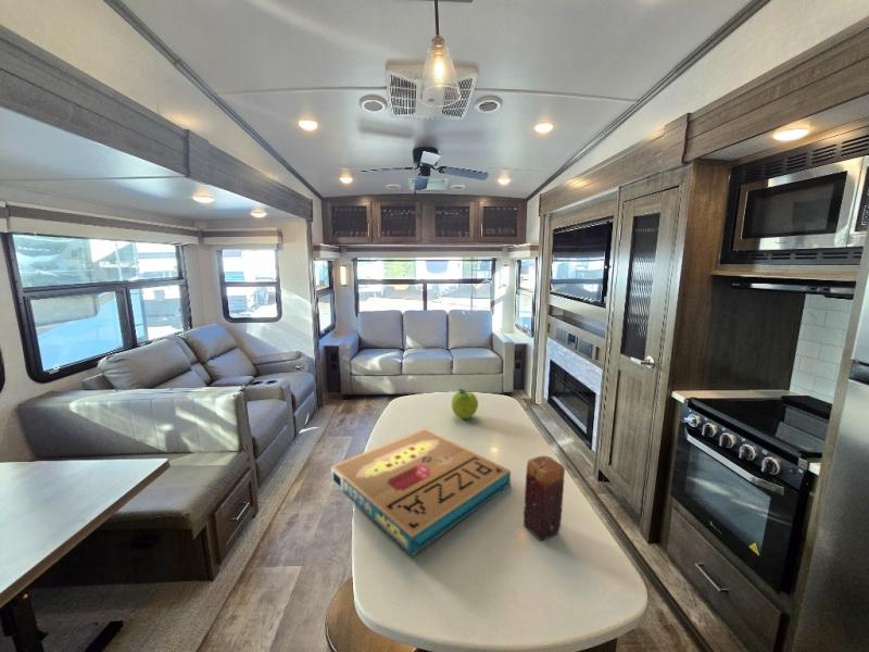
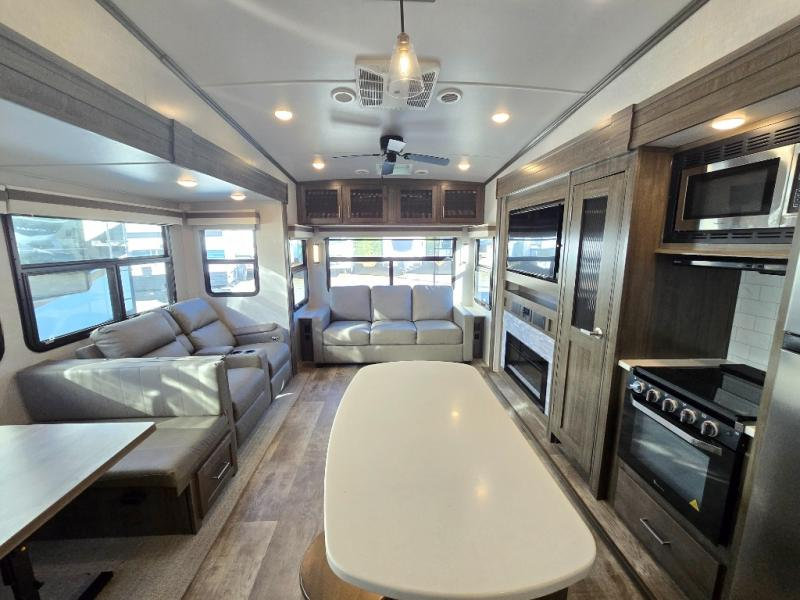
- fruit [451,388,479,419]
- candle [522,454,566,542]
- pizza box [329,427,512,557]
